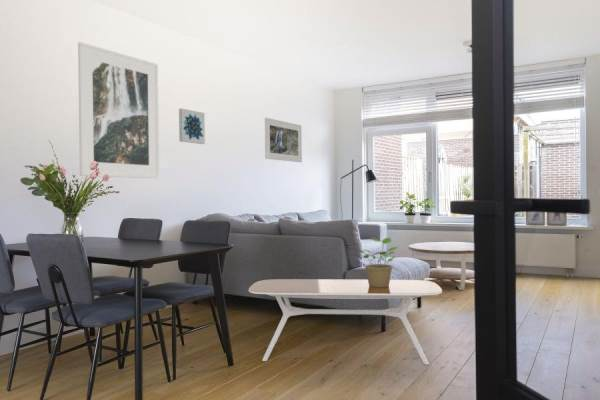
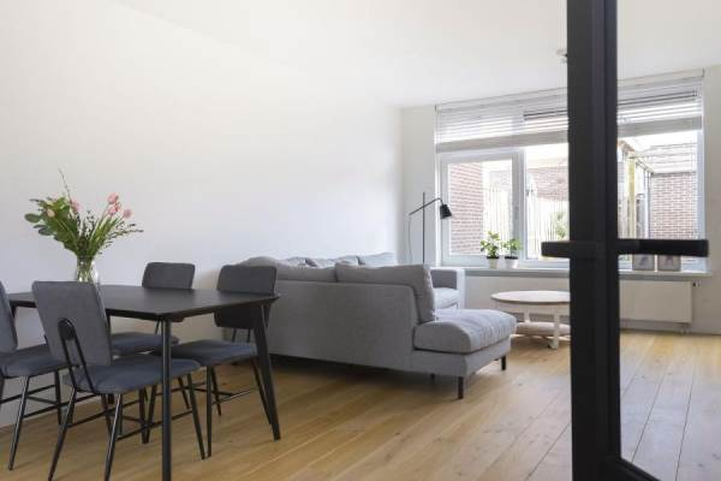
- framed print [77,41,160,179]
- potted plant [357,237,398,287]
- wall art [178,108,206,145]
- coffee table [248,278,443,366]
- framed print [264,117,303,163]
